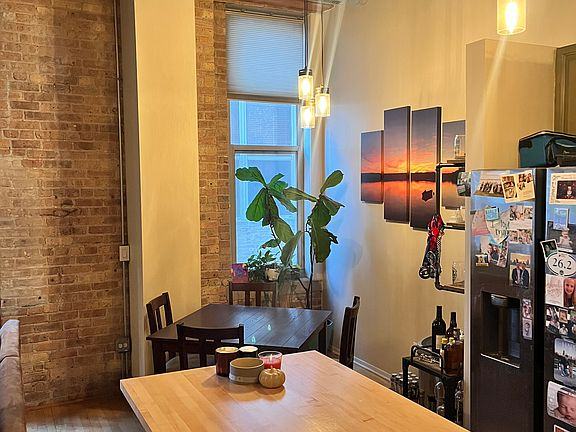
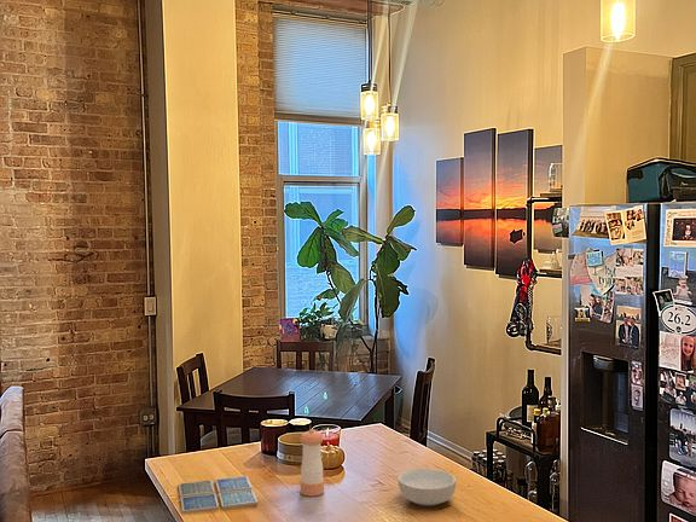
+ cereal bowl [398,468,457,507]
+ drink coaster [178,475,259,515]
+ pepper shaker [298,428,325,497]
